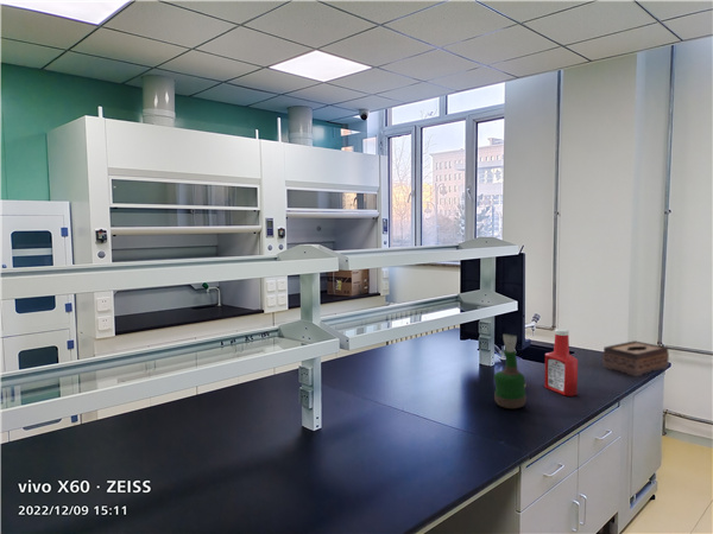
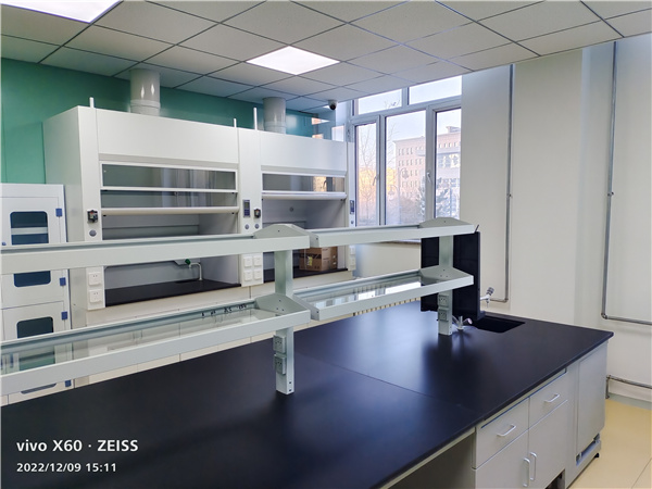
- grog bottle [493,332,528,409]
- tissue box [601,339,670,377]
- soap bottle [543,328,579,398]
